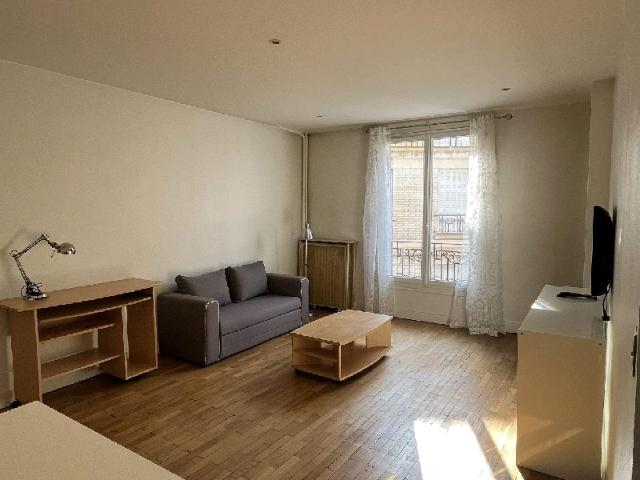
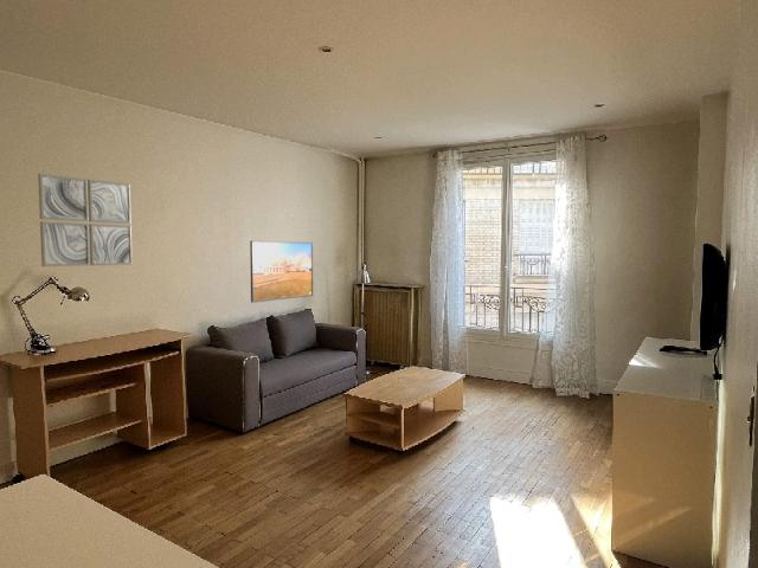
+ wall art [37,173,134,267]
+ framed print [249,240,314,303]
